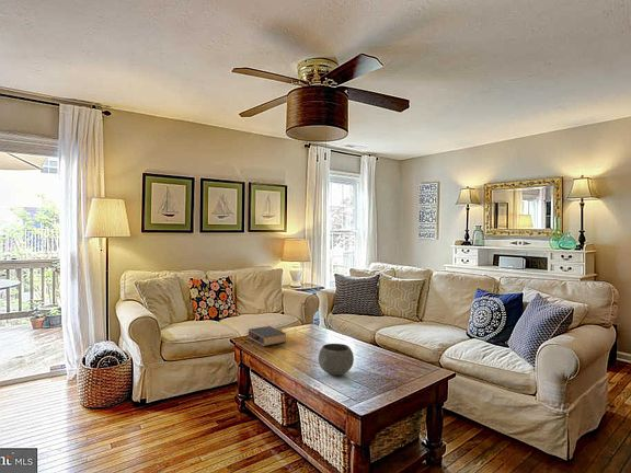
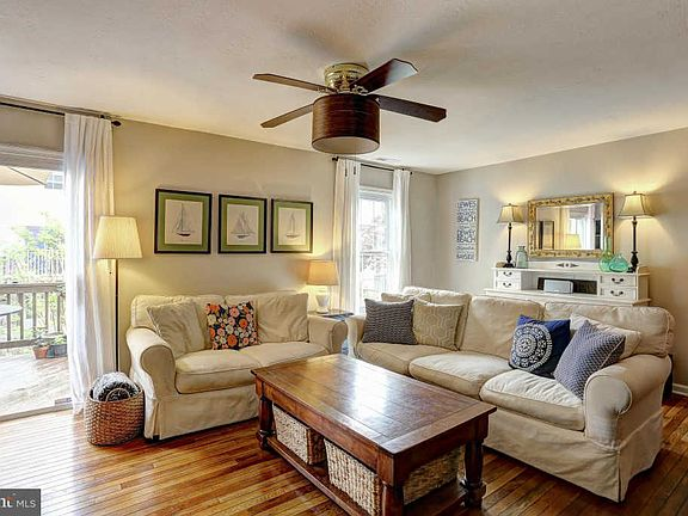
- bowl [318,343,355,377]
- book [248,325,287,347]
